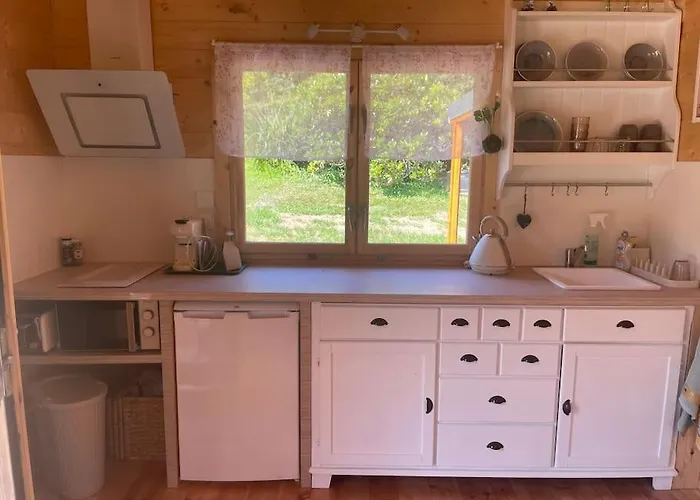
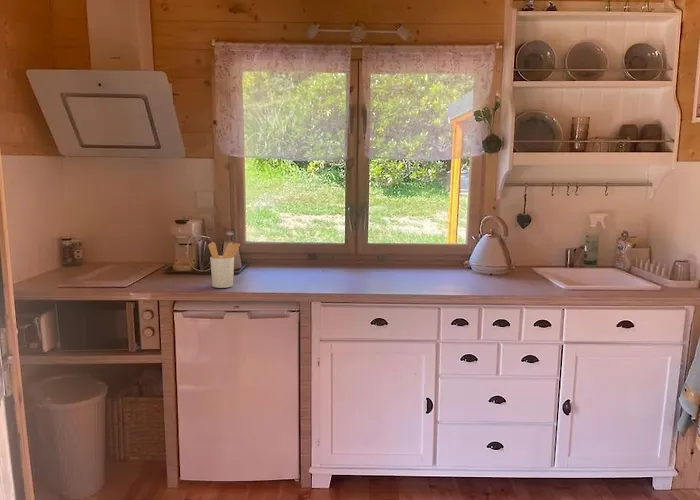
+ utensil holder [207,241,241,289]
